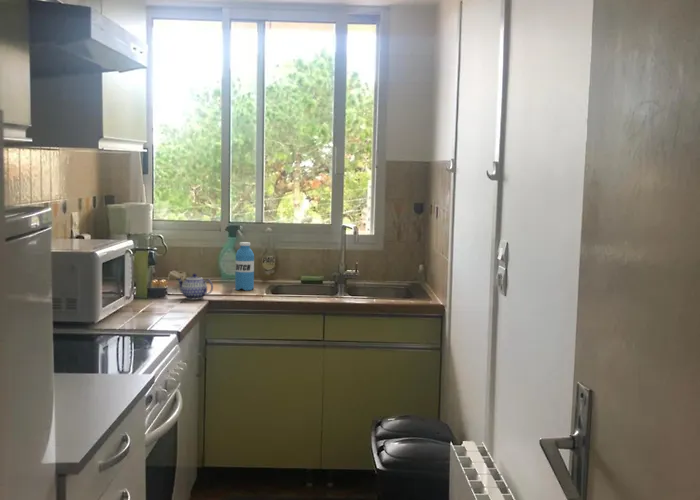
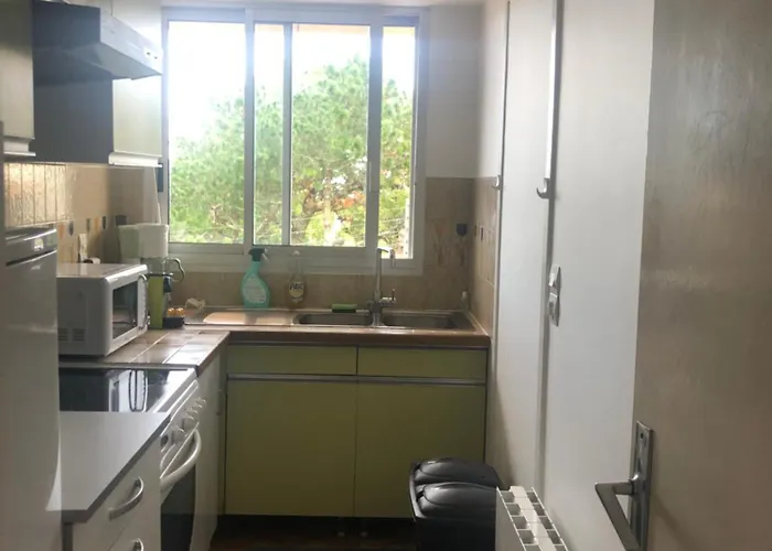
- teapot [176,273,214,300]
- water bottle [234,241,255,291]
